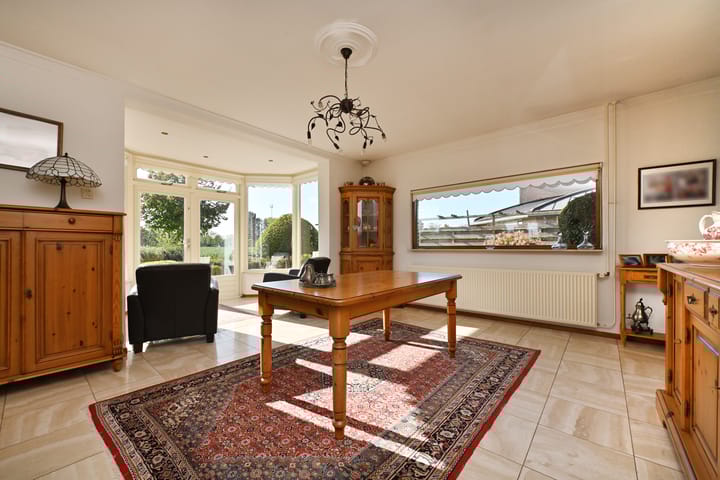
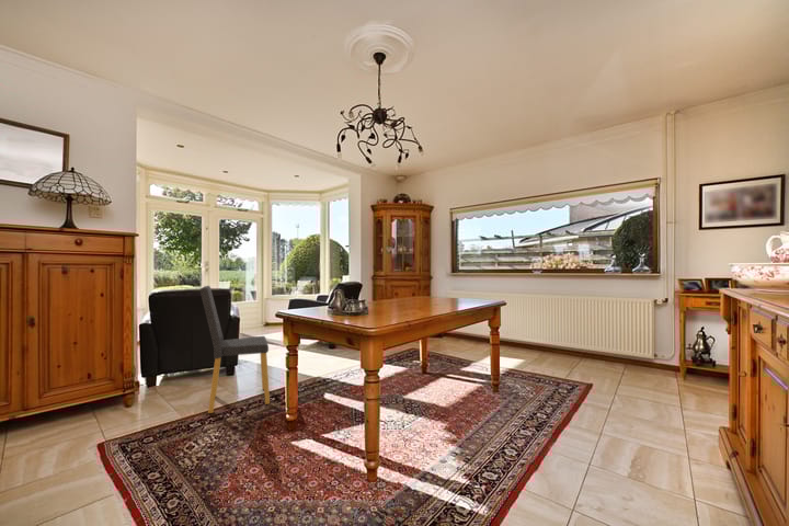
+ dining chair [199,285,271,414]
